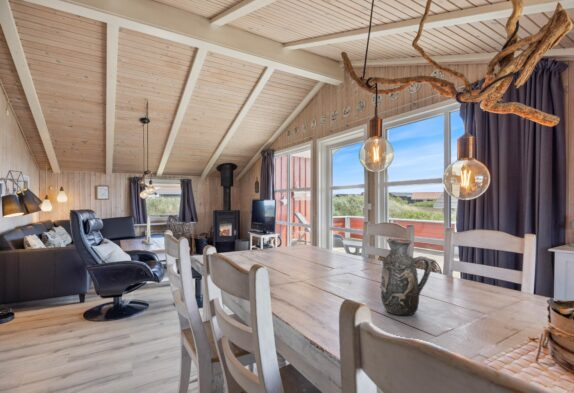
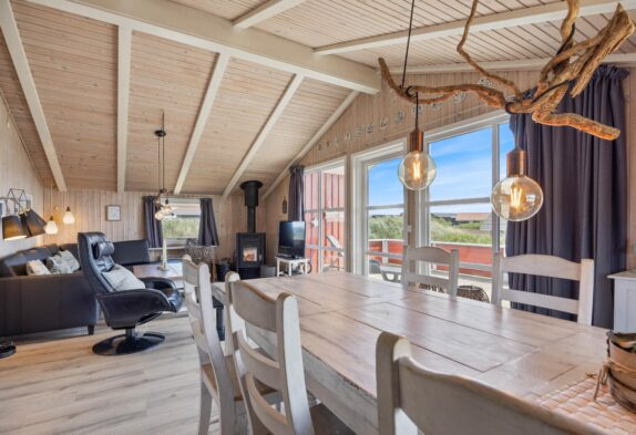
- decorative vase [379,237,432,316]
